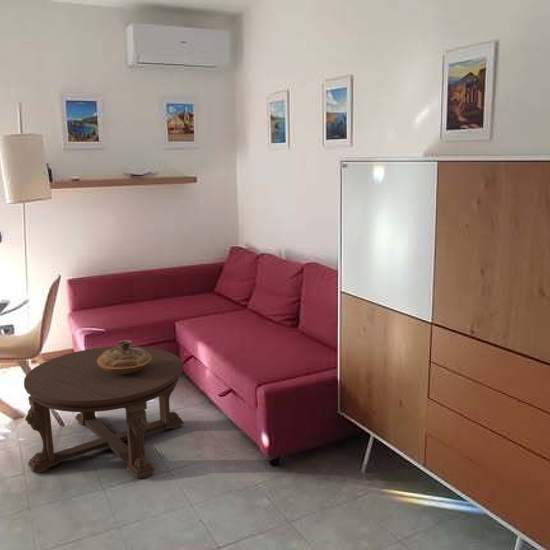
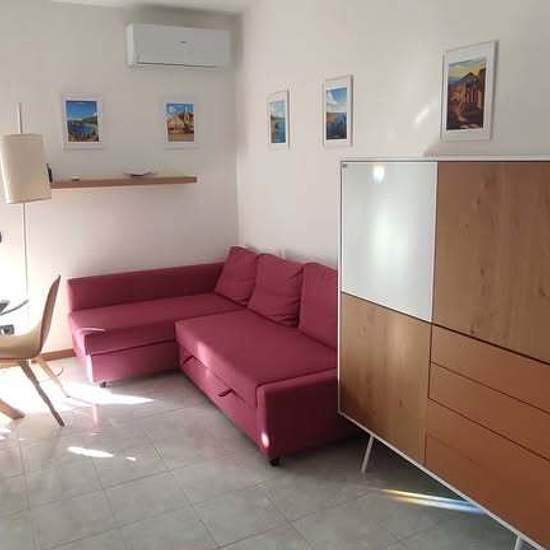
- coffee table [23,345,185,479]
- decorative bowl [97,339,152,374]
